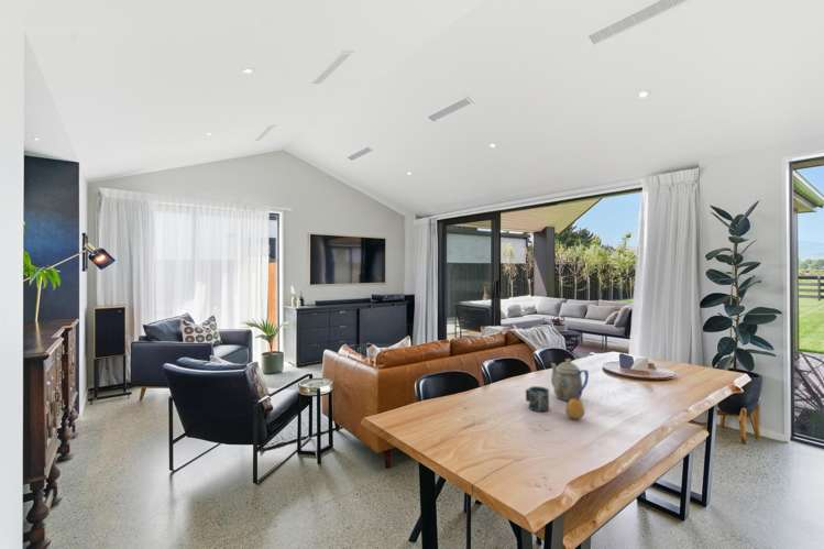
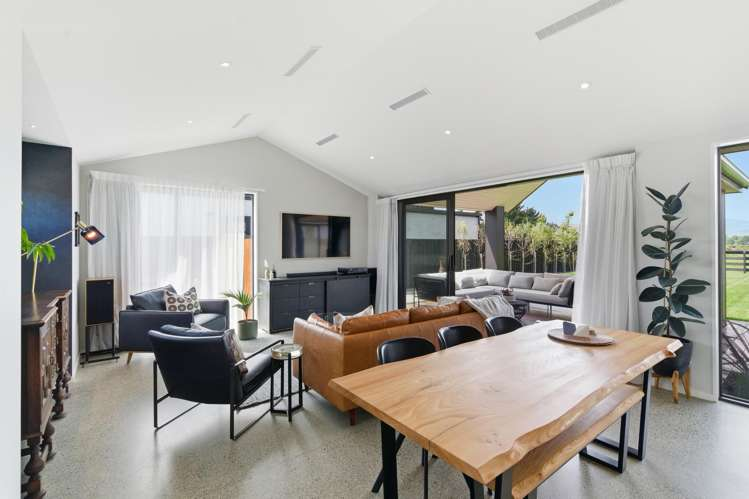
- cup [525,385,550,413]
- fruit [564,399,586,420]
- teapot [550,358,590,402]
